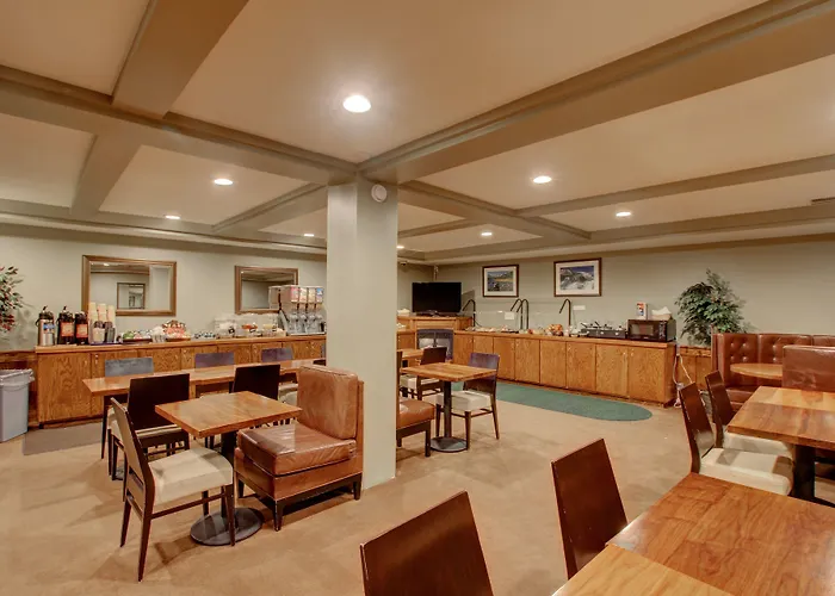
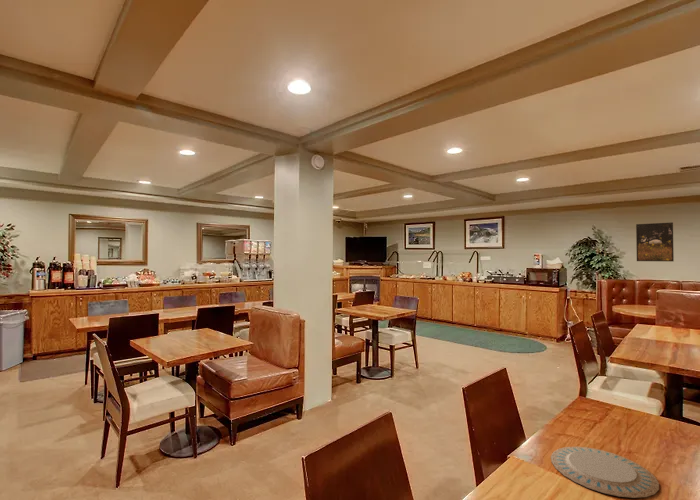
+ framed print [635,221,675,262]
+ chinaware [550,446,660,499]
